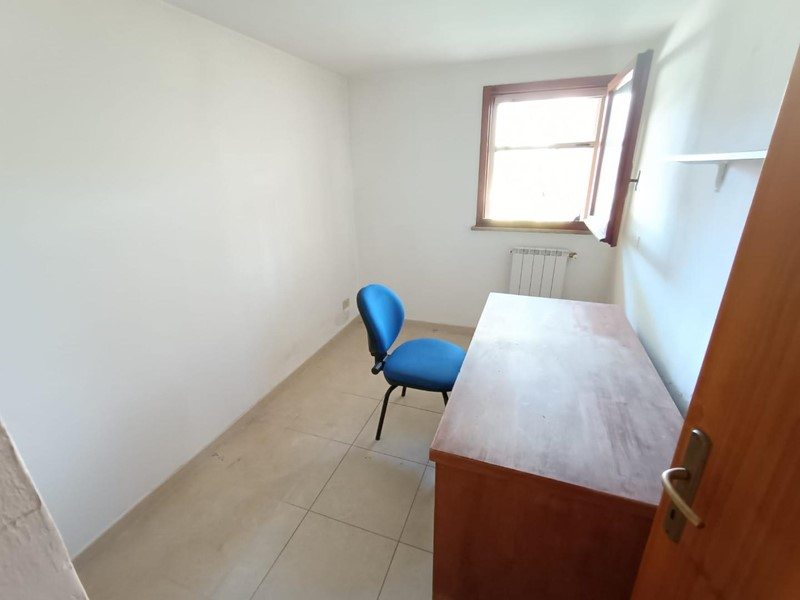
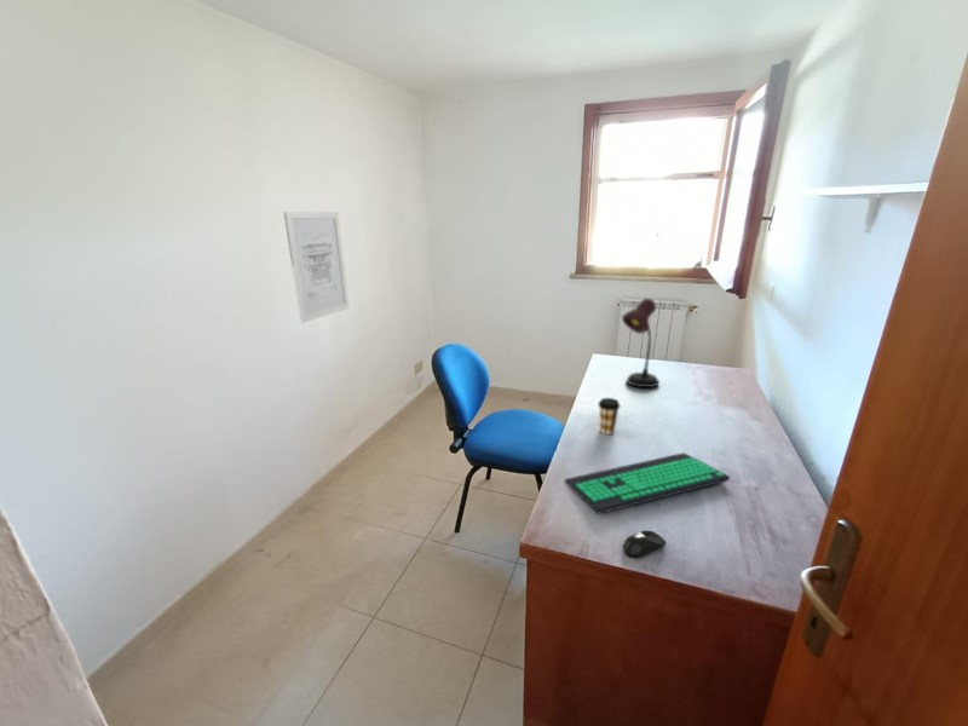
+ computer mouse [622,530,668,559]
+ wall art [282,211,351,324]
+ computer keyboard [564,451,731,514]
+ desk lamp [621,298,661,388]
+ coffee cup [597,397,622,436]
